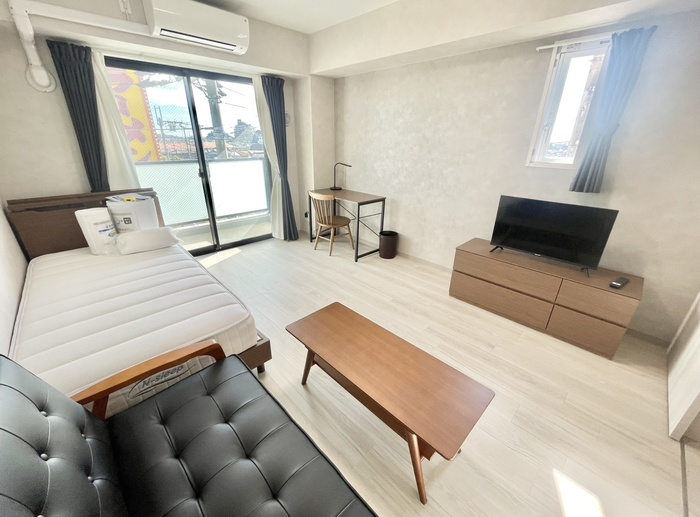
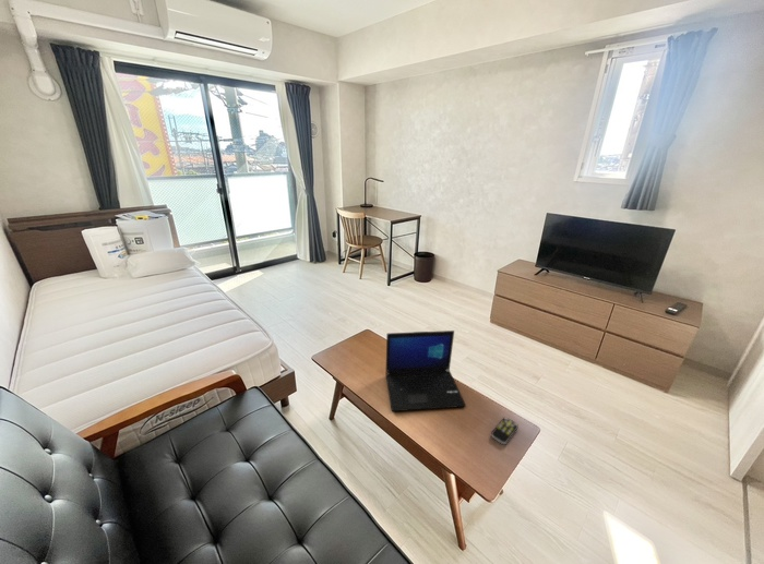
+ laptop [384,329,467,412]
+ remote control [490,417,520,445]
